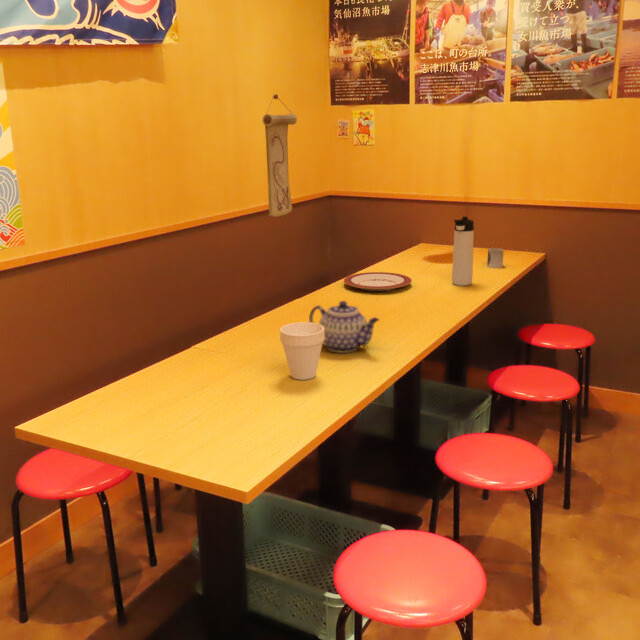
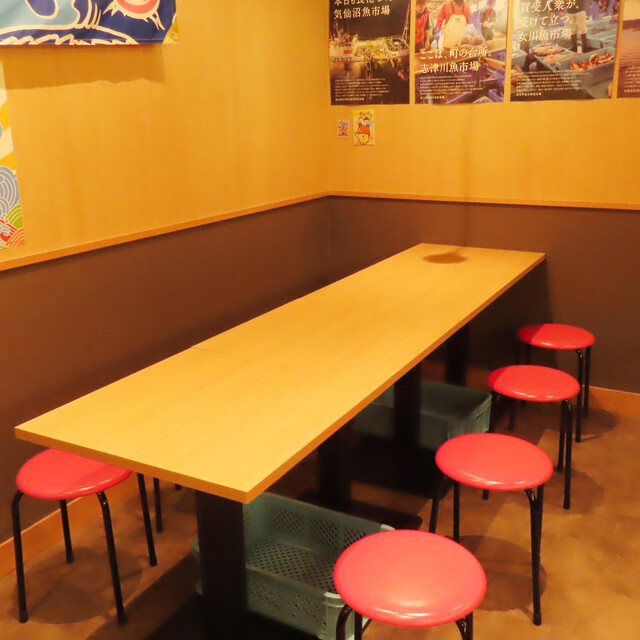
- cup [486,247,505,269]
- wall scroll [262,93,298,218]
- cup [279,321,325,381]
- thermos bottle [451,216,475,287]
- plate [343,271,413,292]
- teapot [308,300,380,354]
